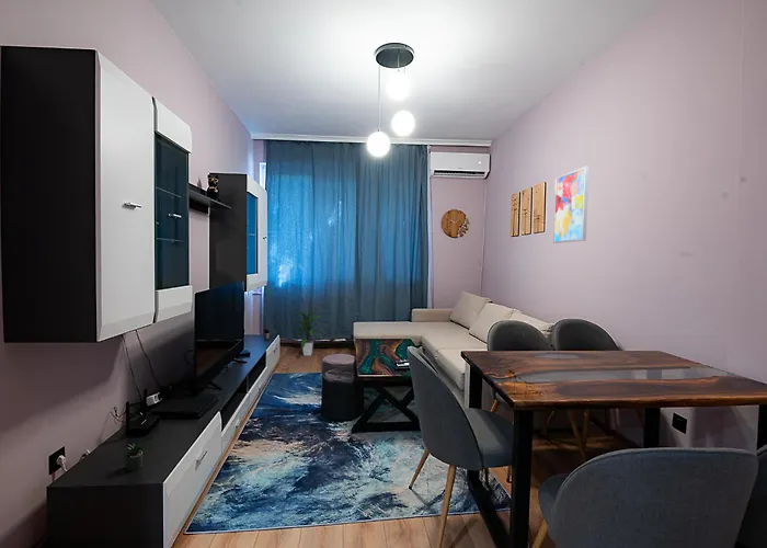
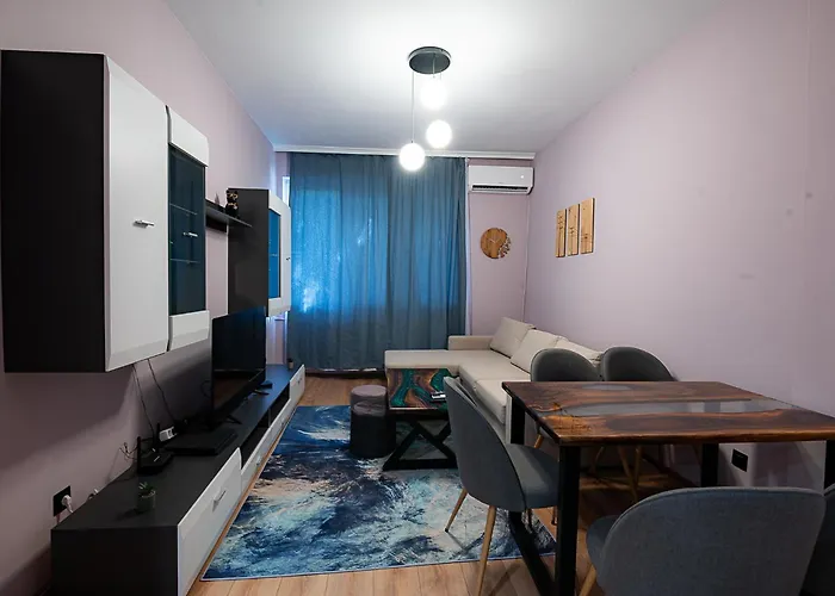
- indoor plant [290,307,324,356]
- wall art [552,165,589,244]
